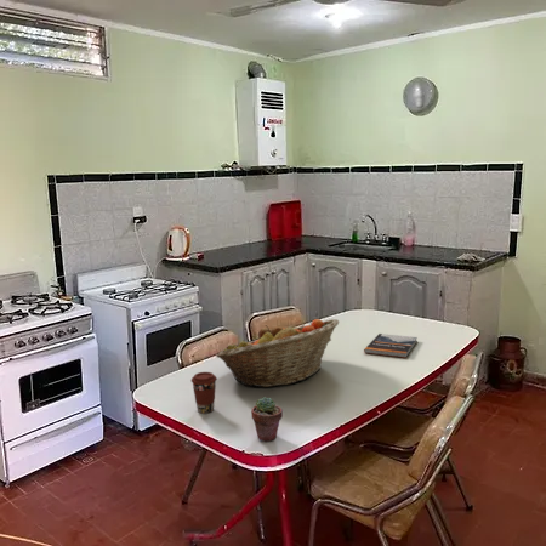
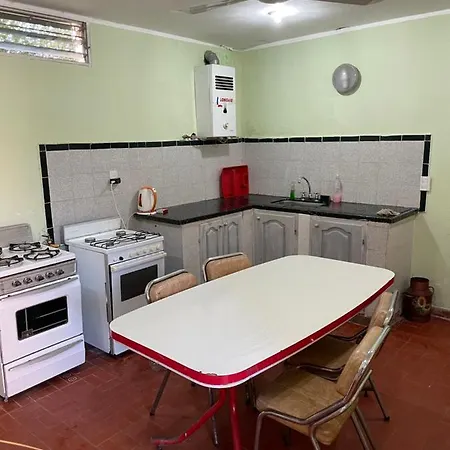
- coffee cup [190,371,218,415]
- fruit basket [215,318,340,388]
- potted succulent [250,396,284,443]
- book [363,332,419,359]
